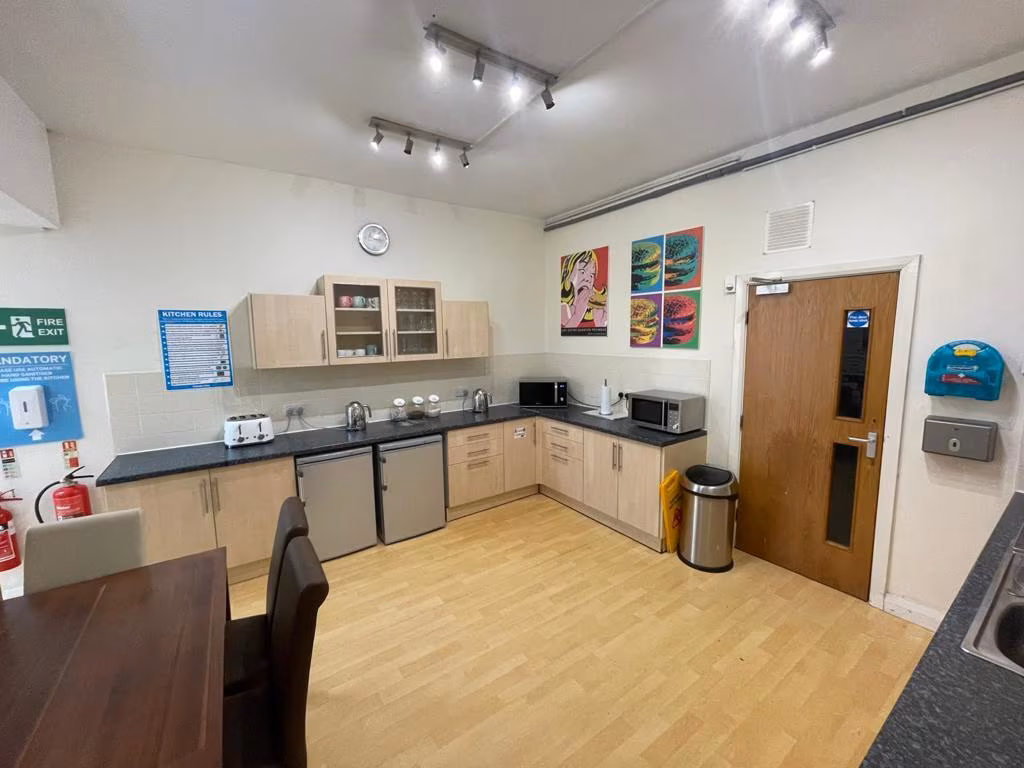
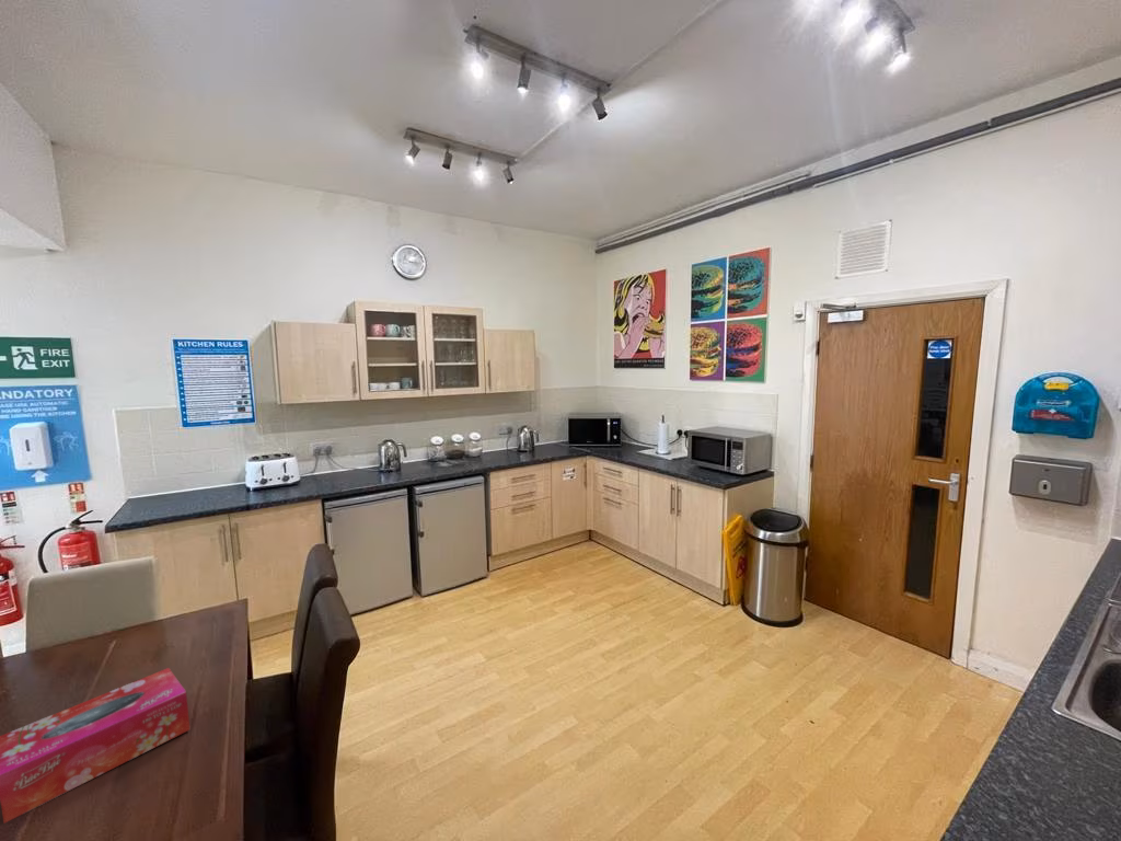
+ tissue box [0,667,192,825]
